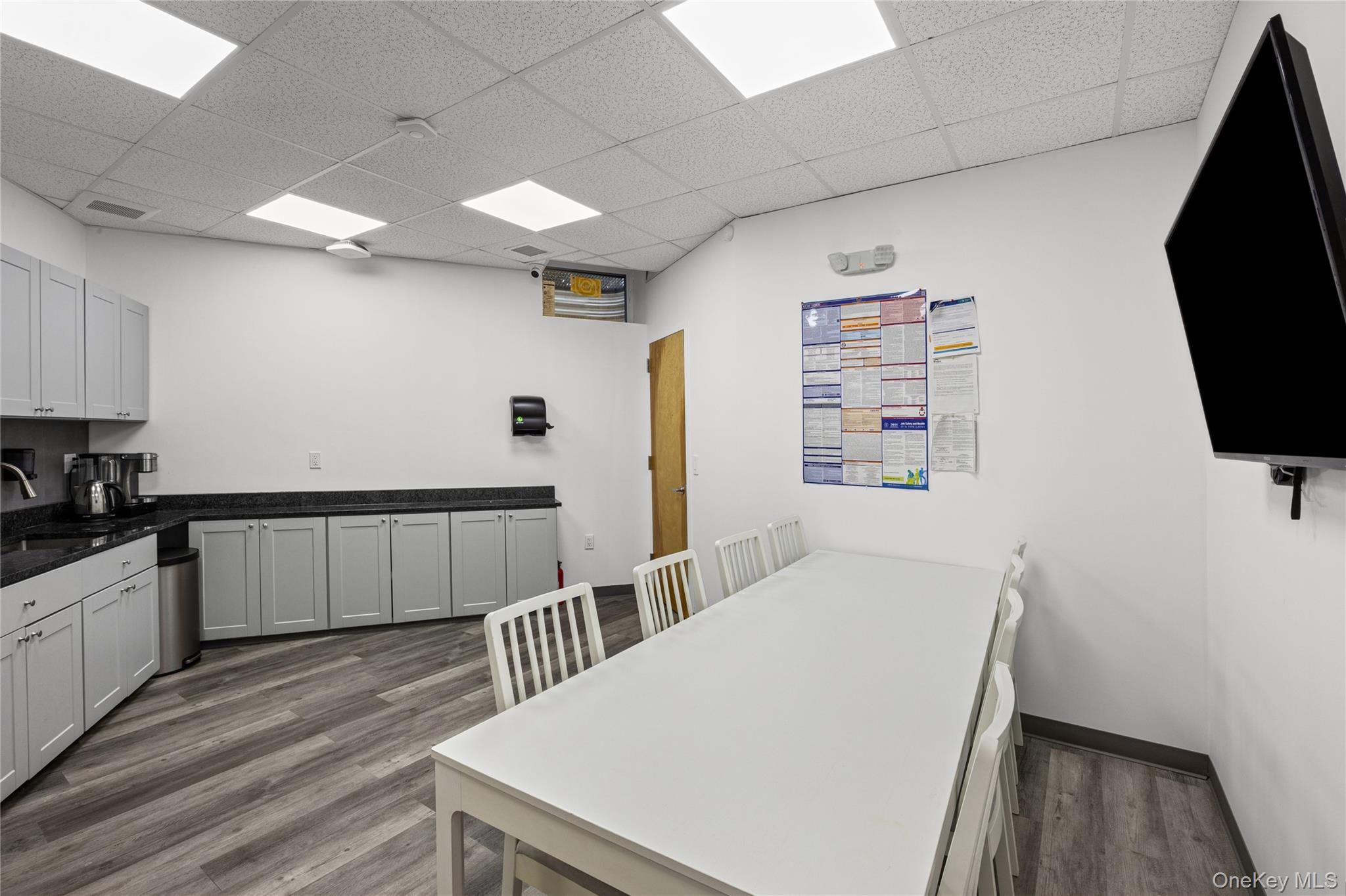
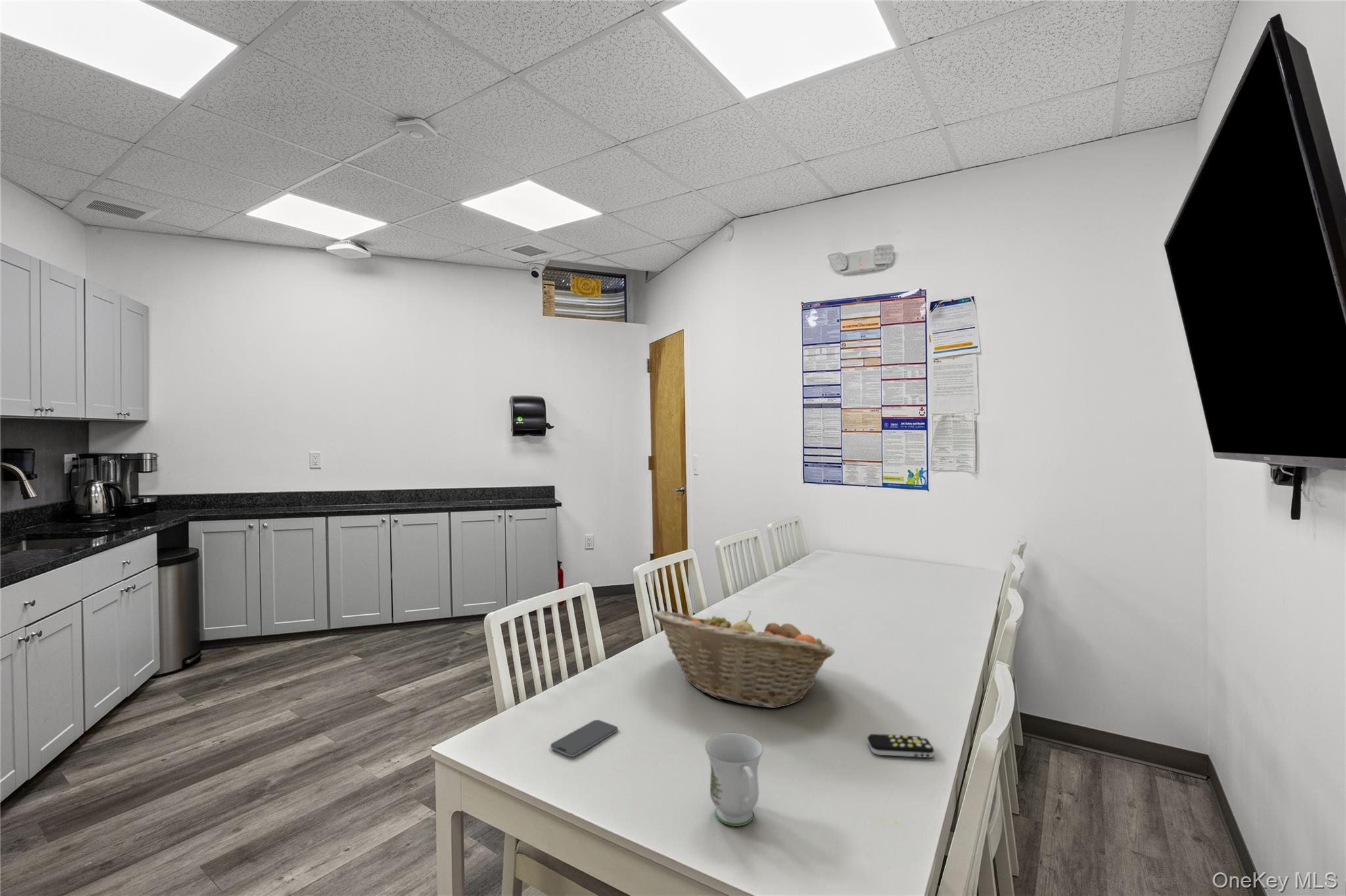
+ fruit basket [653,610,835,709]
+ mug [705,732,764,827]
+ smartphone [550,719,618,757]
+ remote control [867,733,935,758]
